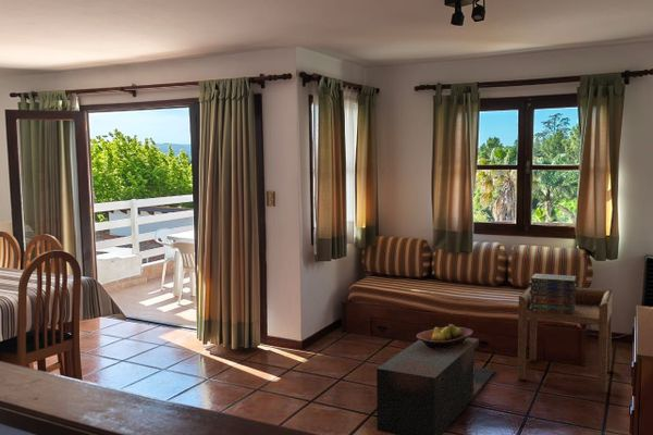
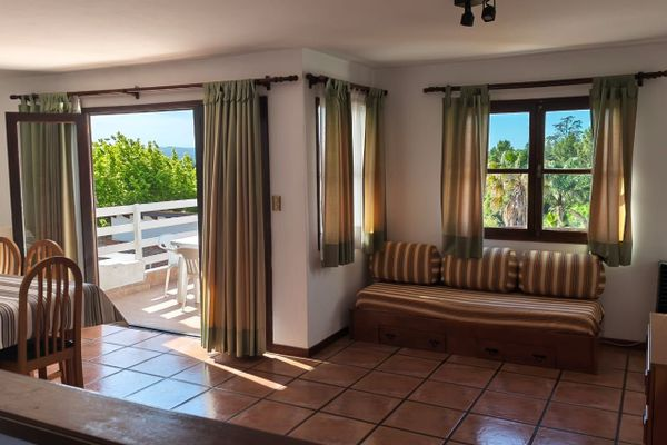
- fruit bowl [415,323,475,348]
- book stack [528,273,578,315]
- side table [517,286,613,394]
- coffee table [375,337,496,435]
